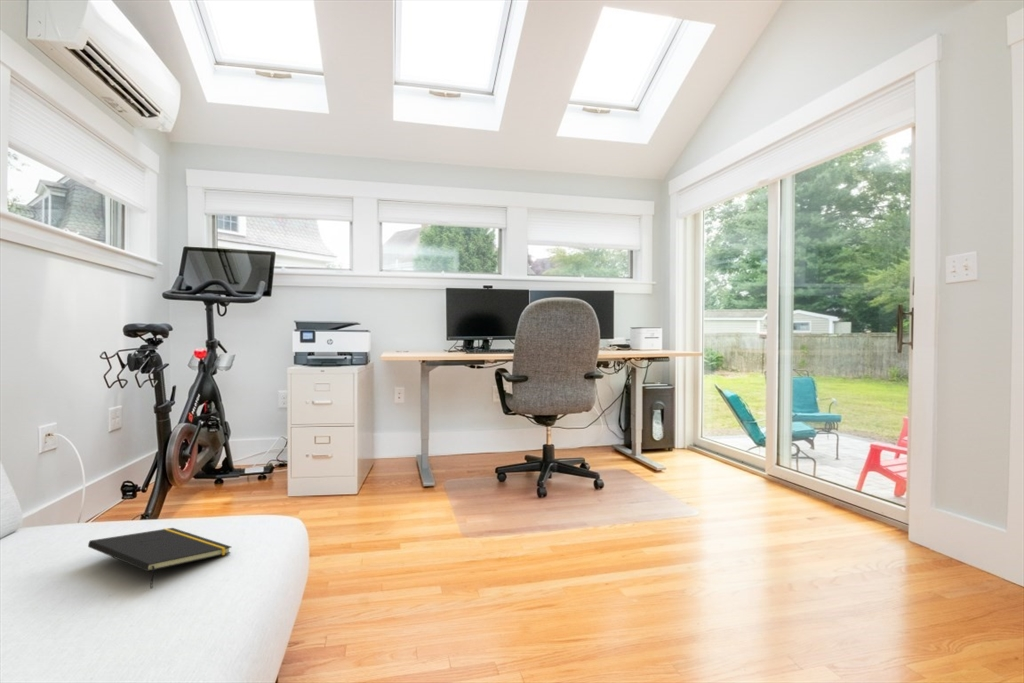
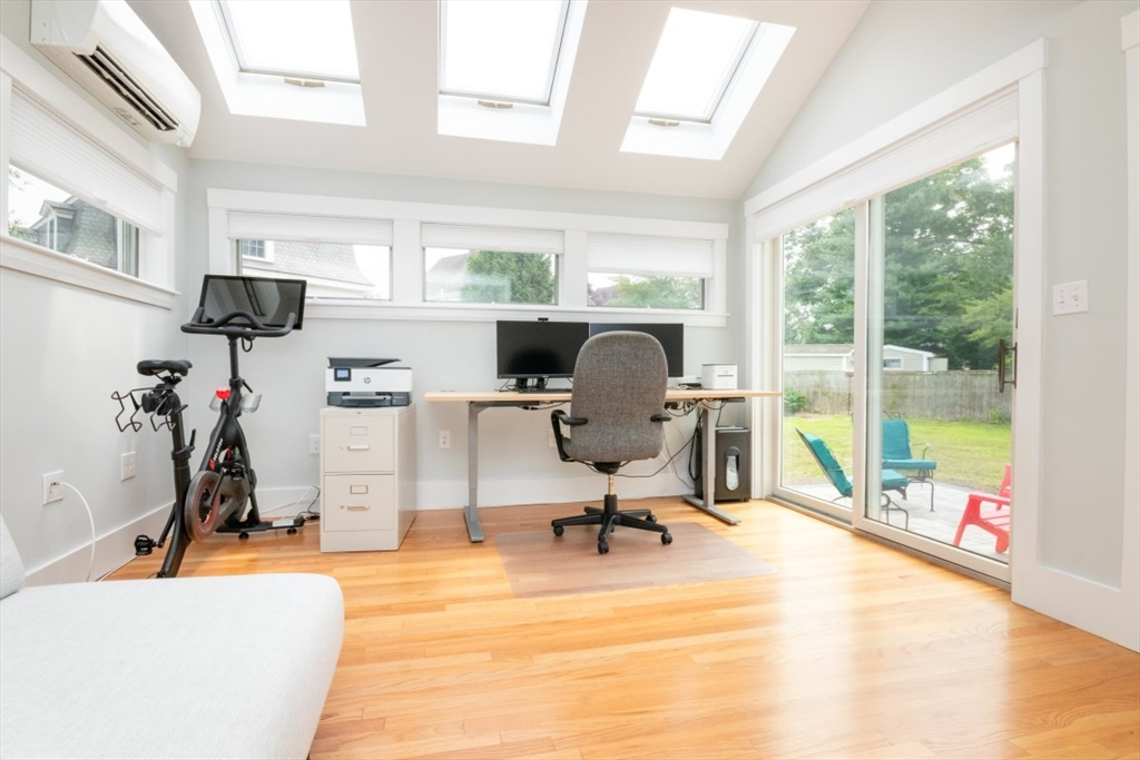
- notepad [87,527,232,590]
